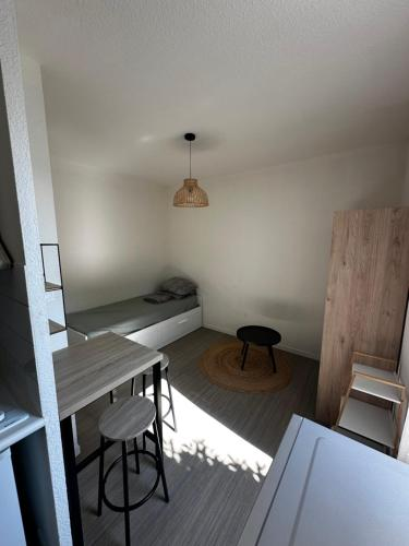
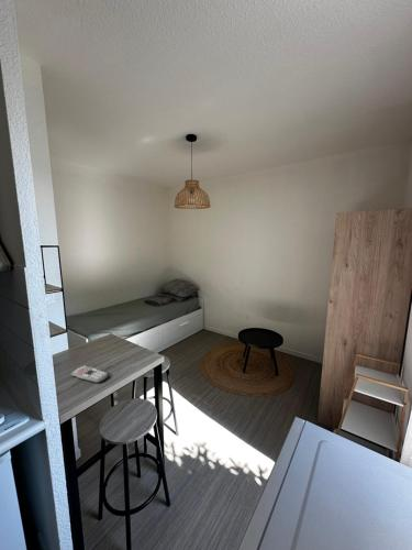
+ remote control [70,364,109,384]
